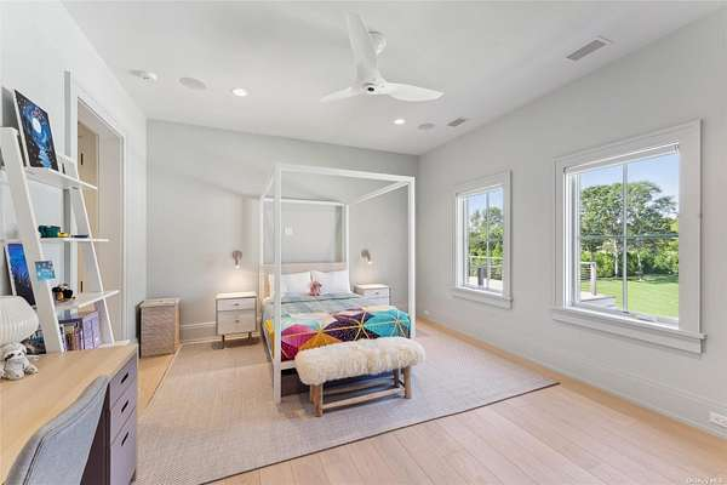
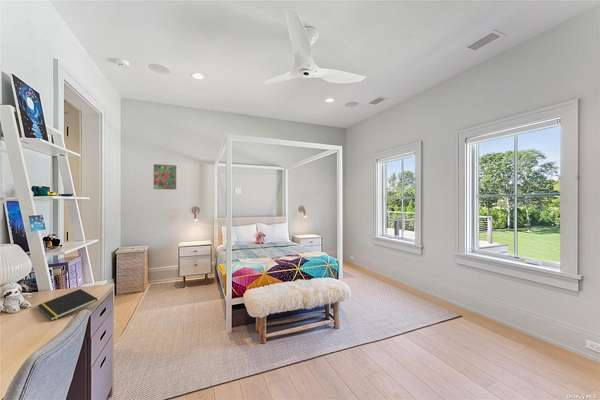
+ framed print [152,163,178,191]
+ notepad [36,288,99,322]
